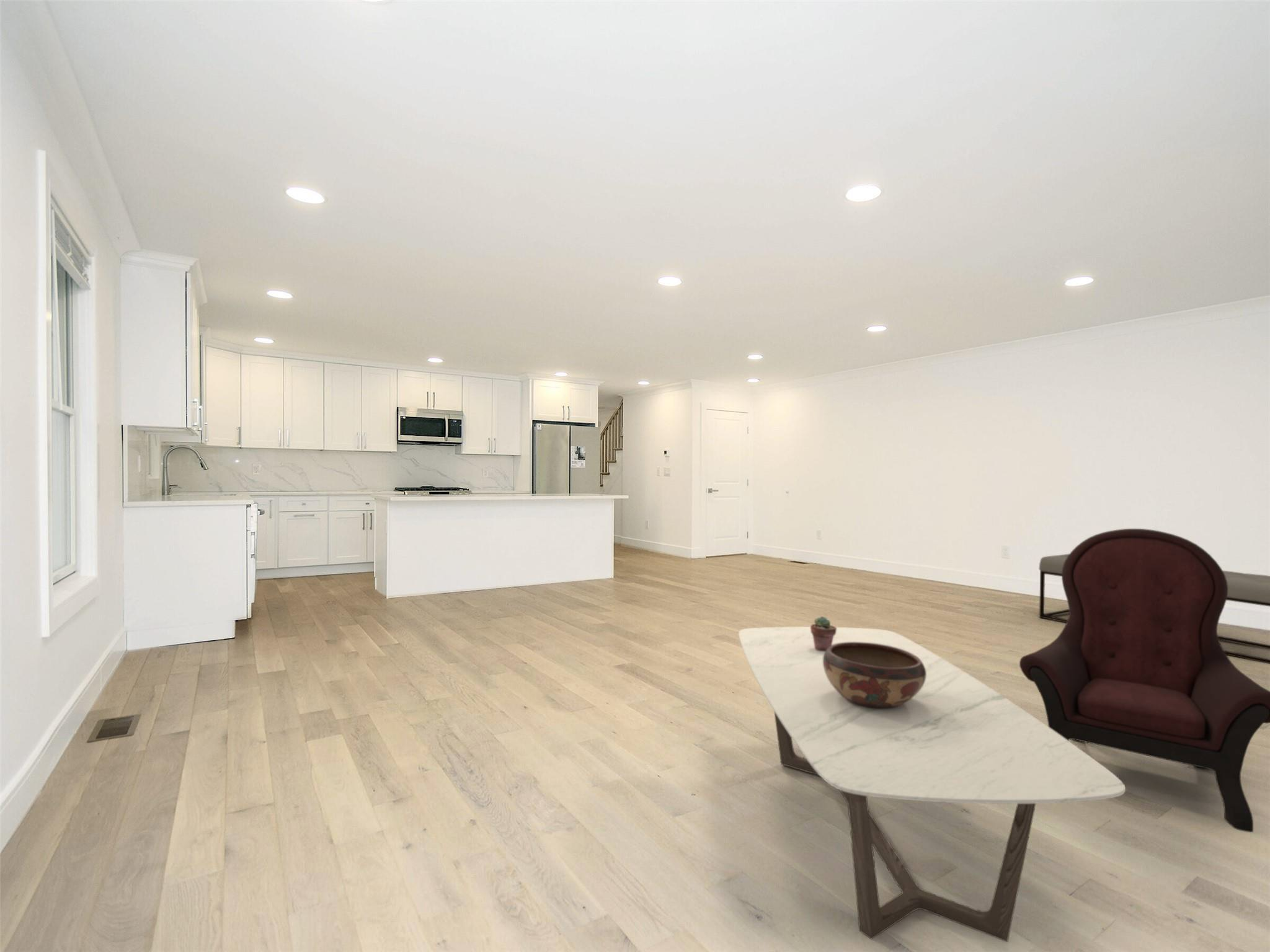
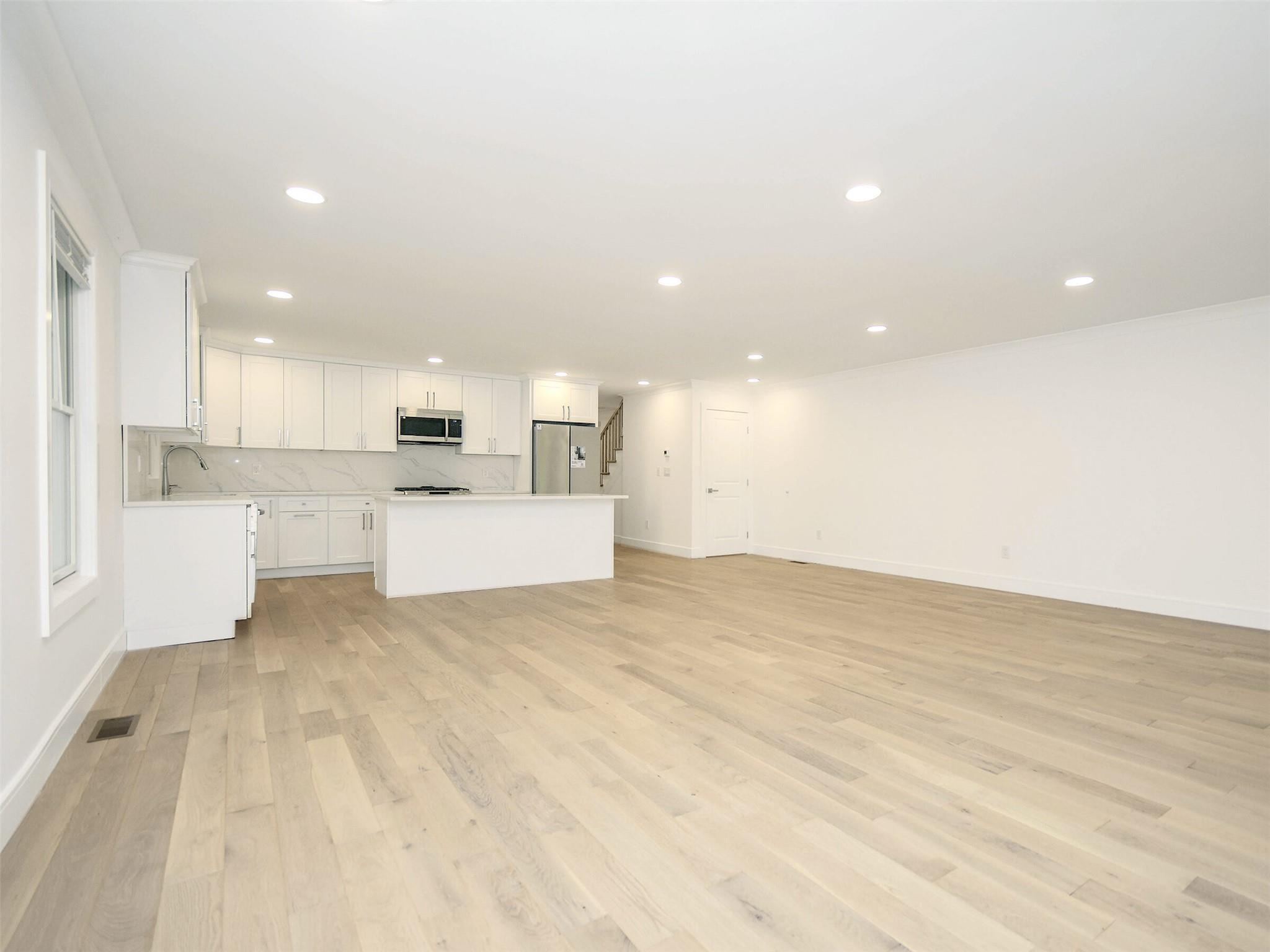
- decorative bowl [823,642,926,708]
- bench [1039,553,1270,664]
- armchair [1019,528,1270,833]
- potted succulent [810,615,837,651]
- coffee table [738,626,1126,943]
